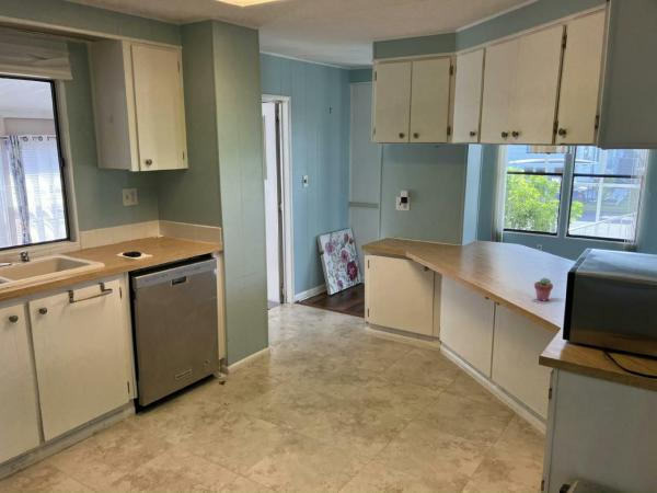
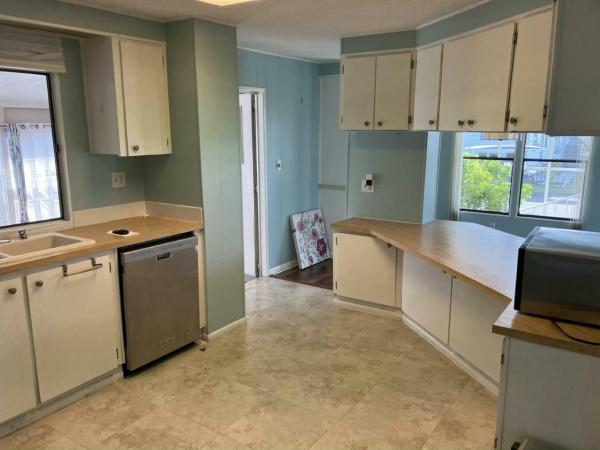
- potted succulent [533,276,554,302]
